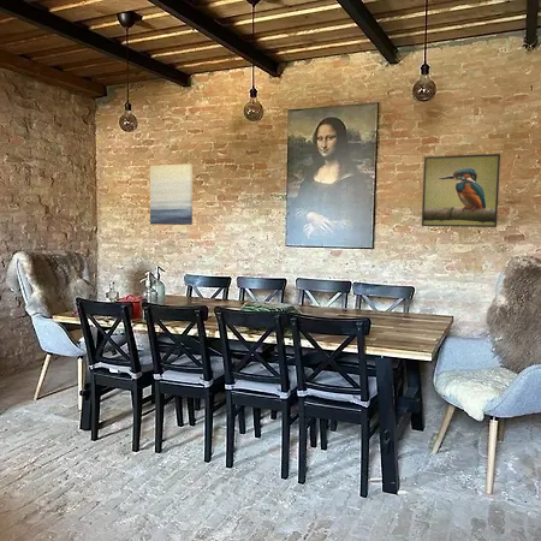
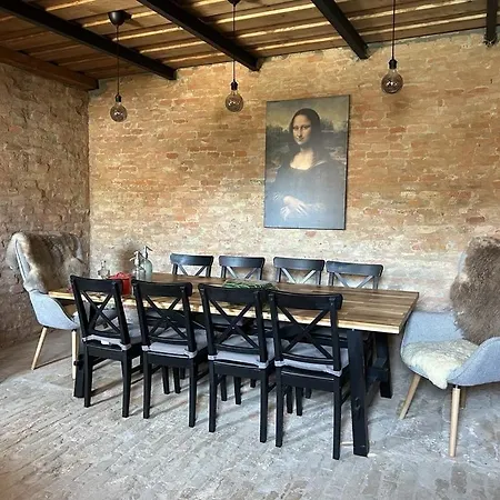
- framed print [421,153,501,228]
- wall art [149,164,194,226]
